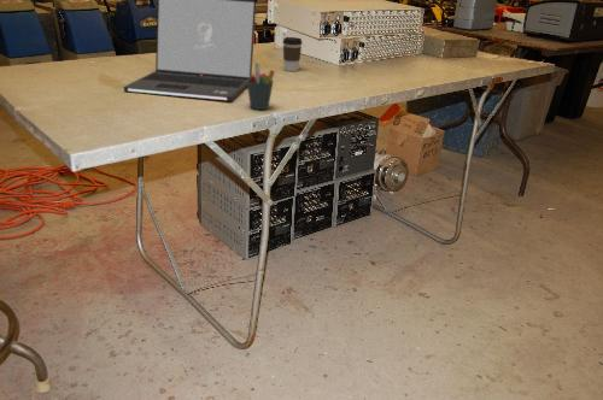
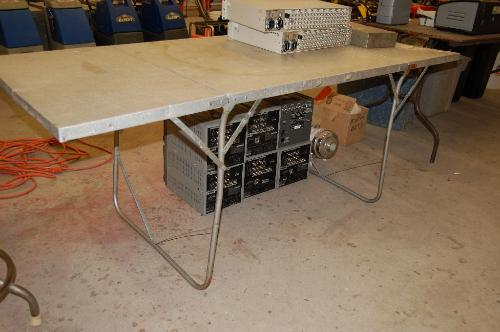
- laptop [122,0,257,102]
- pen holder [247,63,276,111]
- coffee cup [282,36,303,72]
